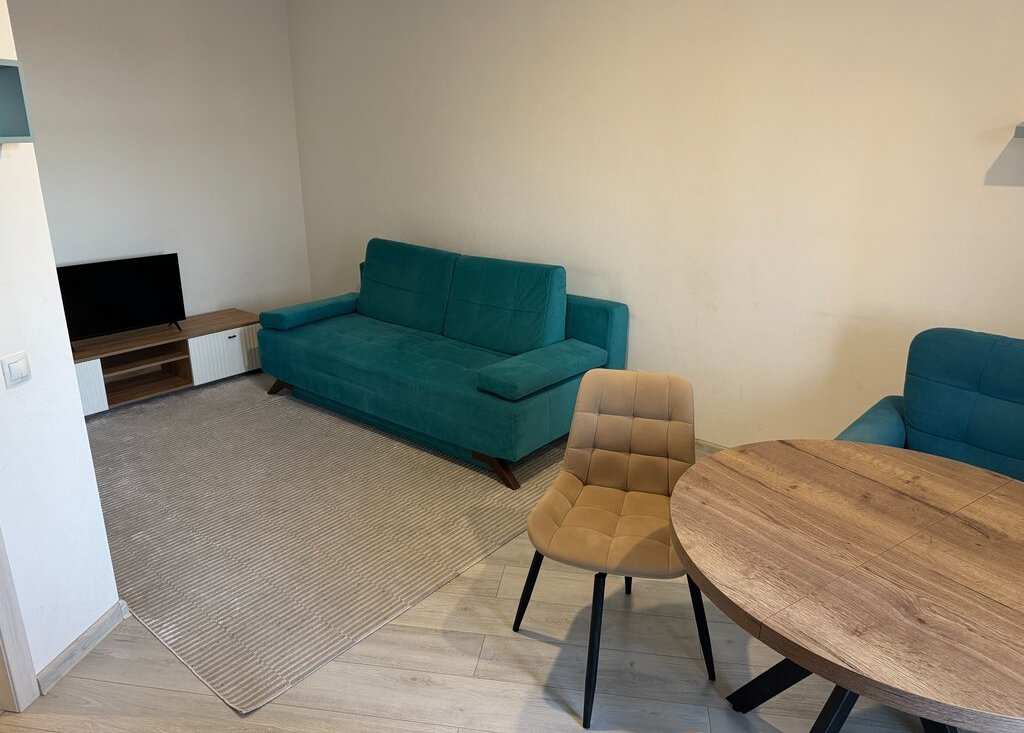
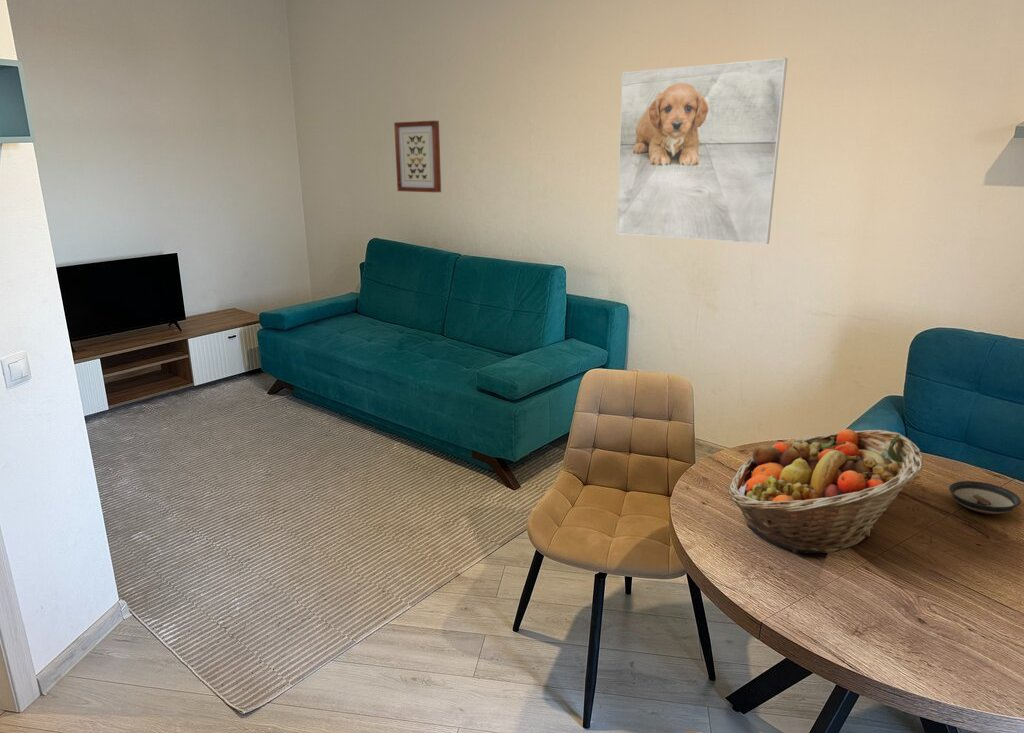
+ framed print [615,57,788,245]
+ fruit basket [727,428,924,554]
+ saucer [948,480,1022,515]
+ wall art [393,120,442,193]
